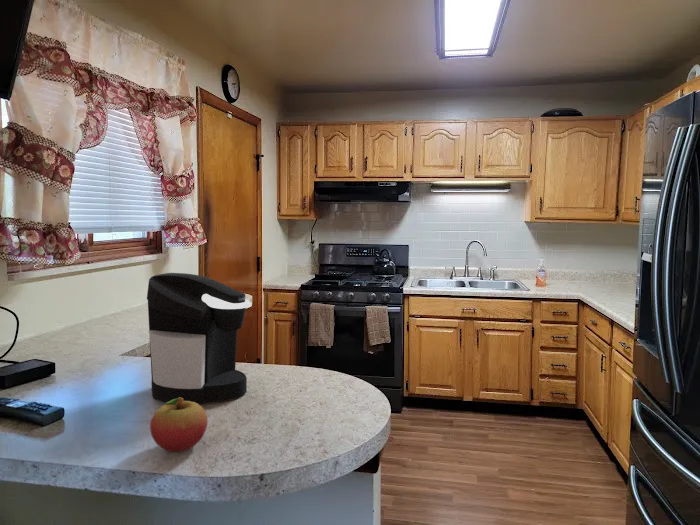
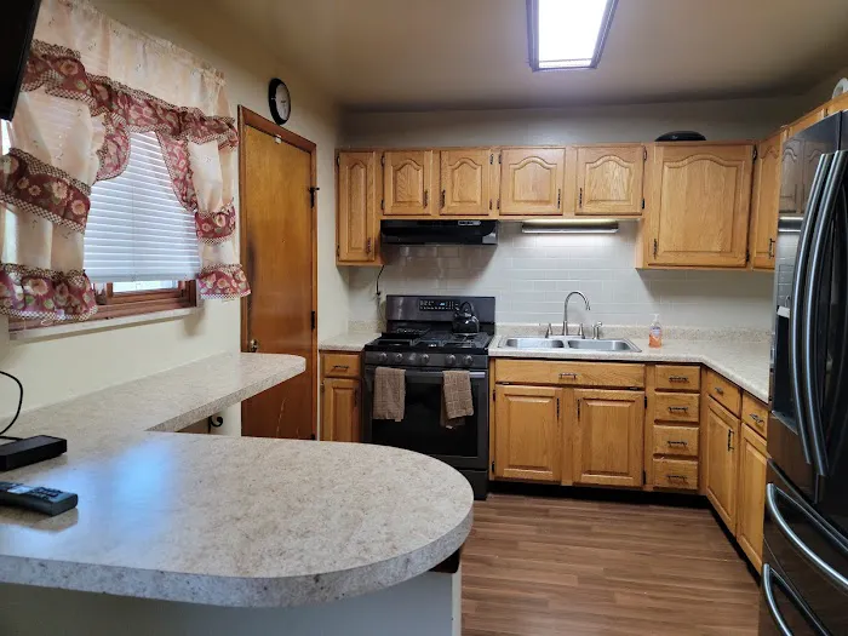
- coffee maker [146,272,253,405]
- fruit [149,397,208,453]
